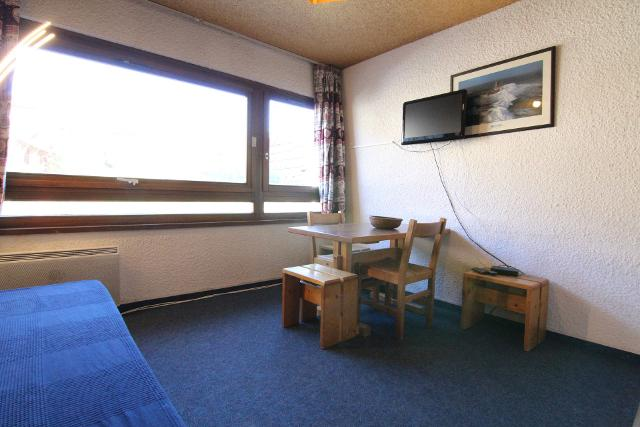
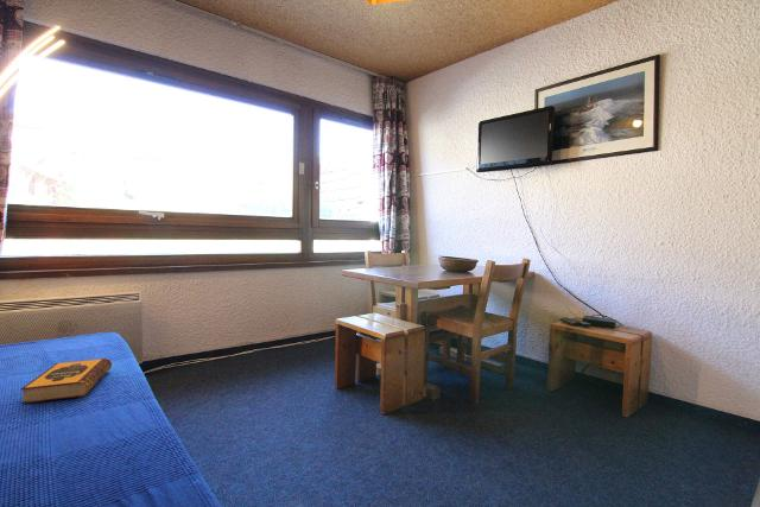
+ hardback book [20,357,113,405]
